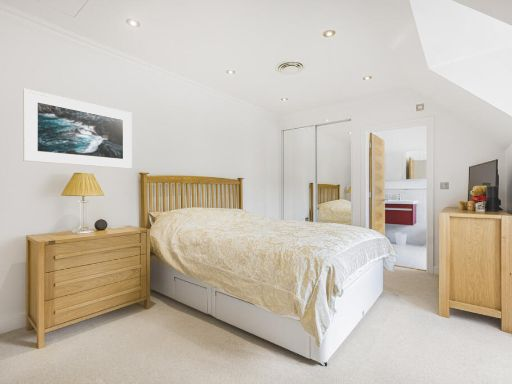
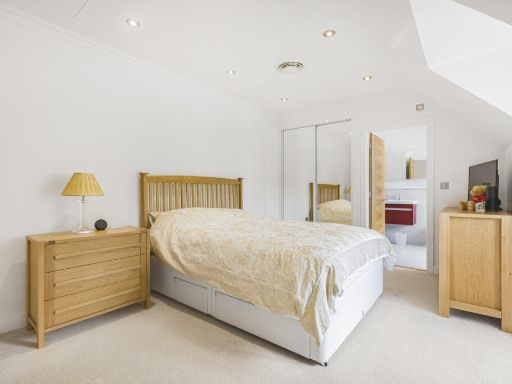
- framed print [22,88,133,169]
